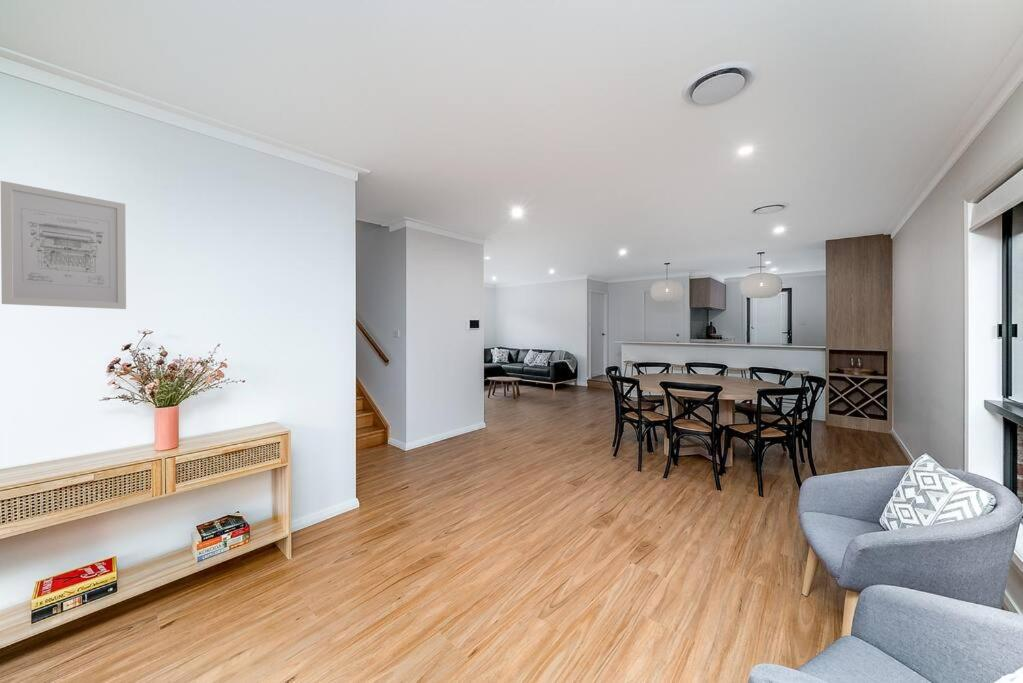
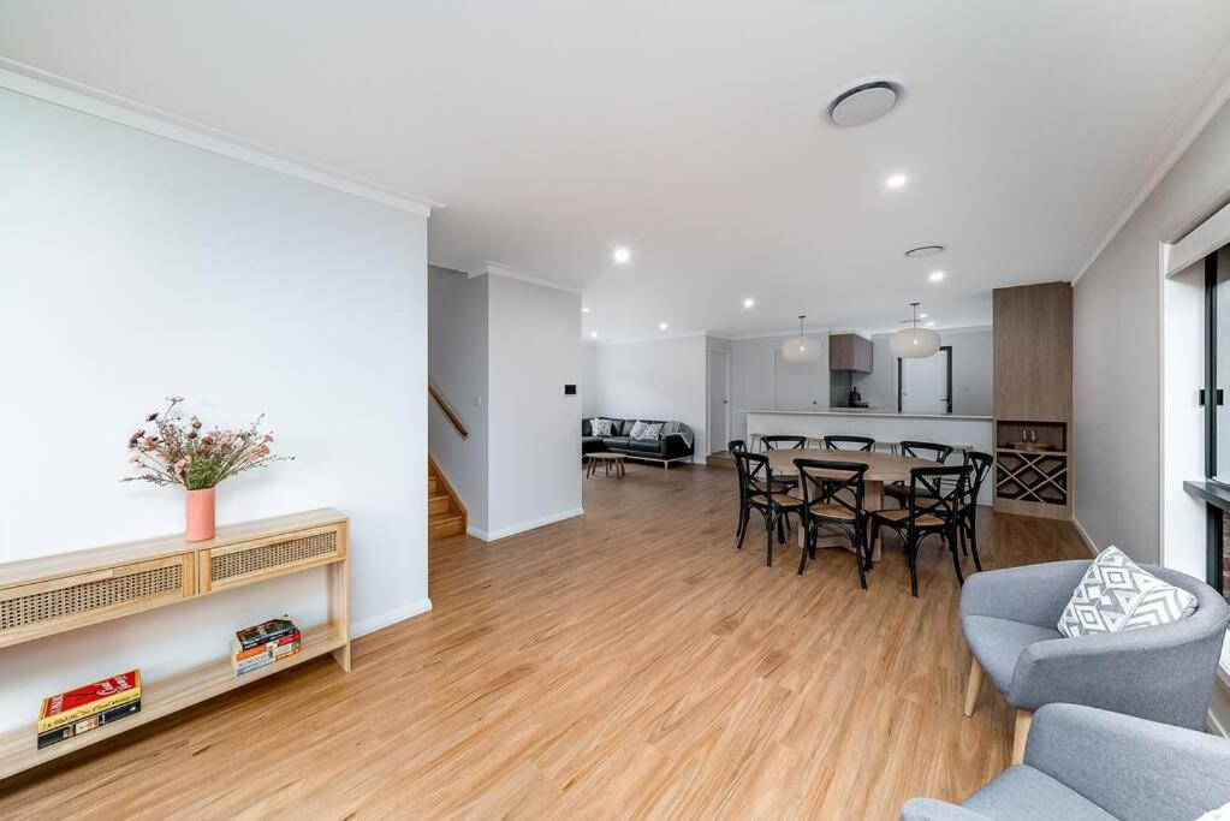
- wall art [0,180,127,310]
